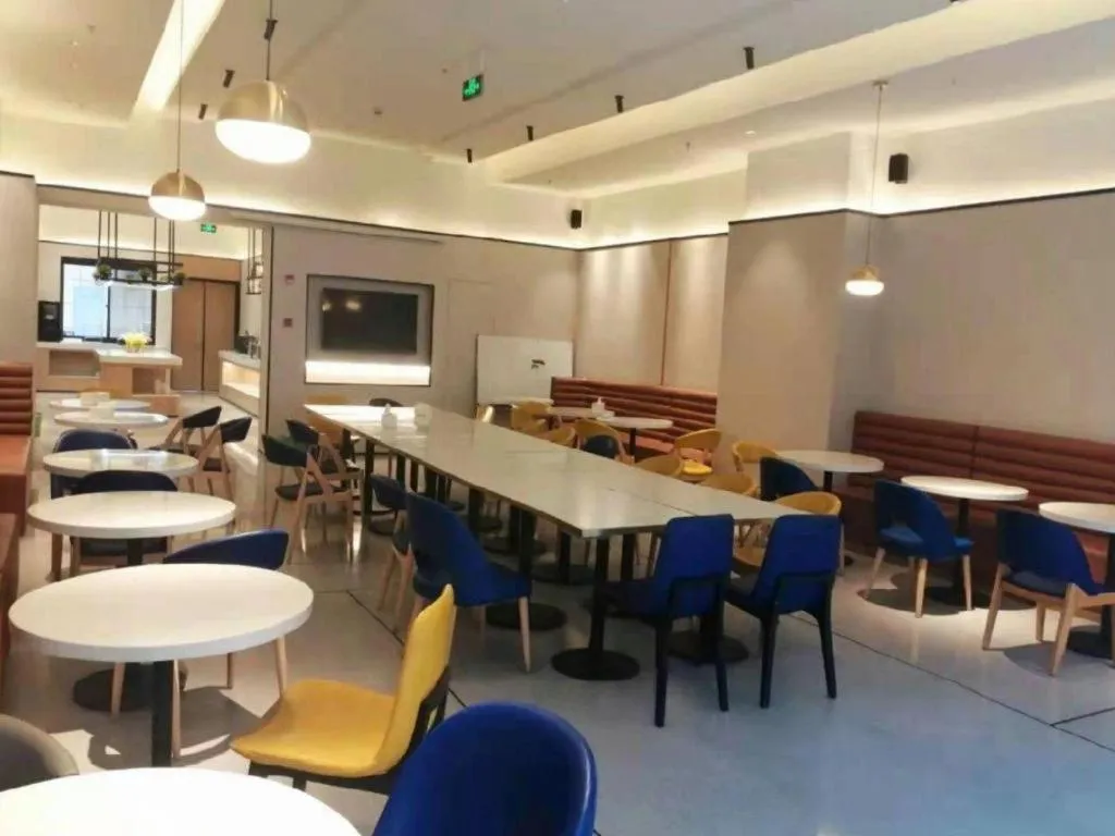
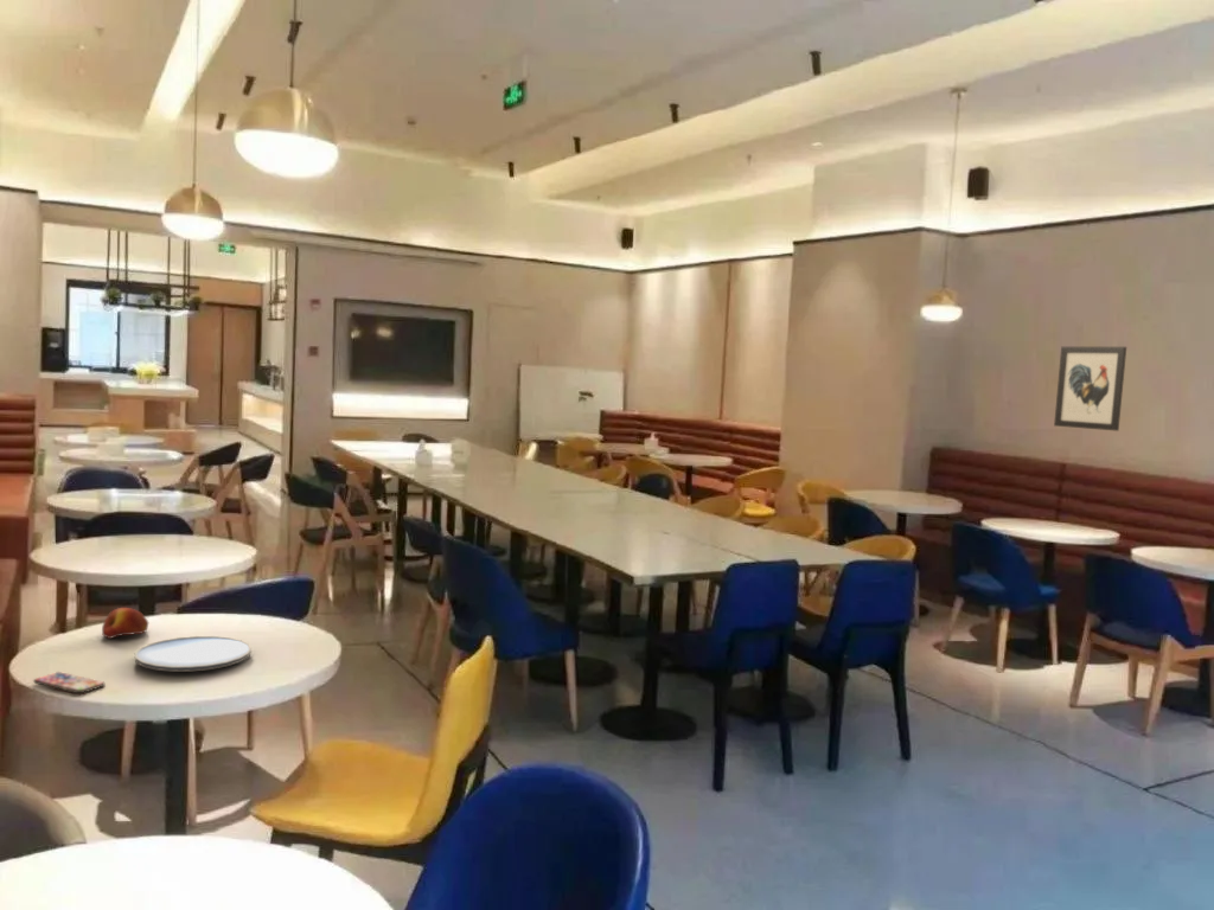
+ plate [134,635,253,672]
+ wall art [1053,346,1127,432]
+ smartphone [32,671,106,694]
+ apple [101,607,149,640]
